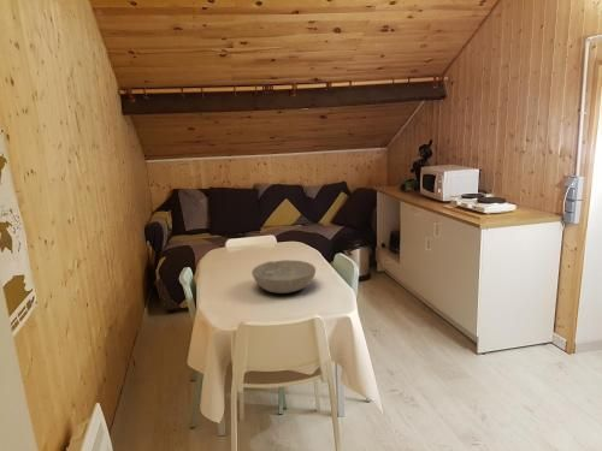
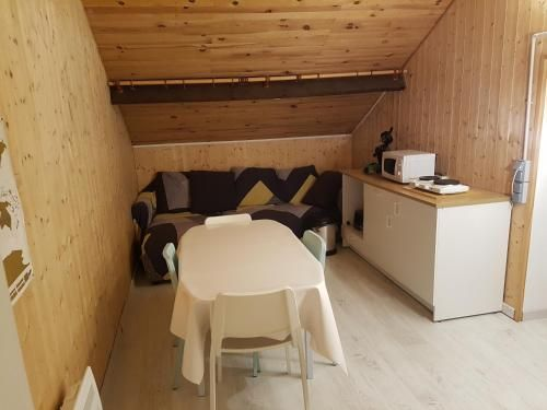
- bowl [250,259,317,295]
